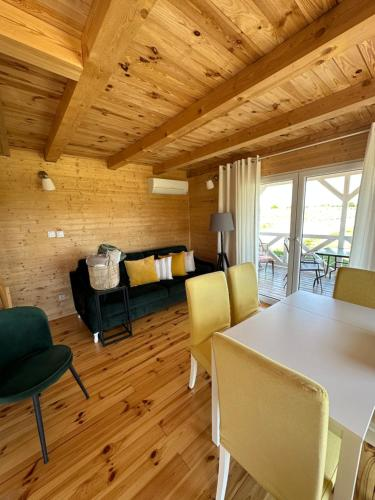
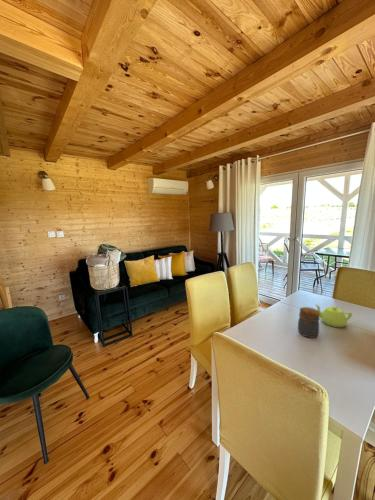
+ jar [297,306,321,339]
+ teapot [314,303,353,328]
